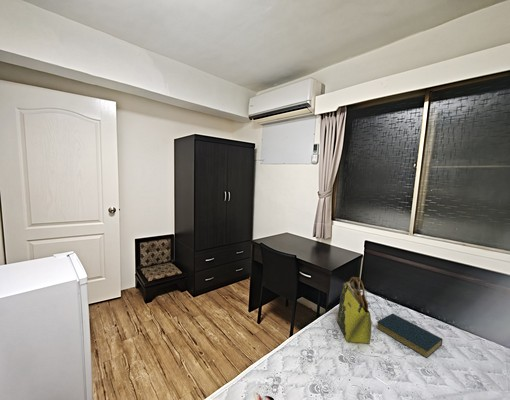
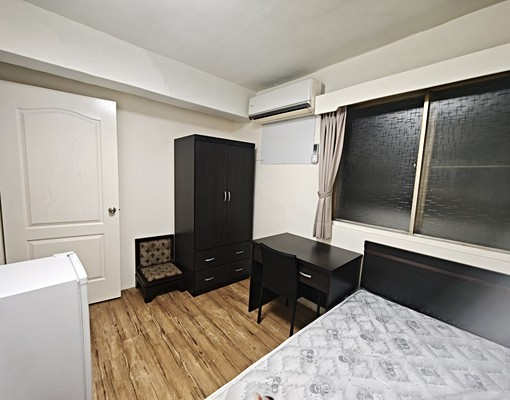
- hardback book [376,312,444,359]
- tote bag [336,276,373,344]
